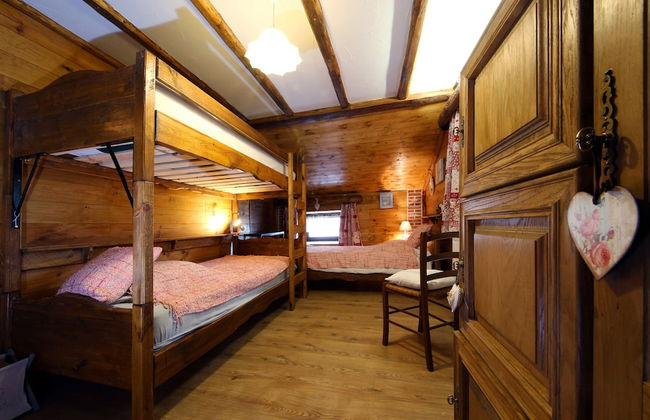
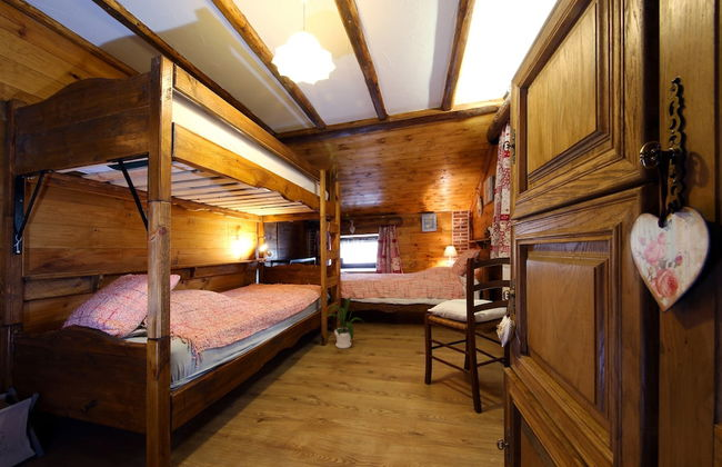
+ house plant [327,296,365,349]
